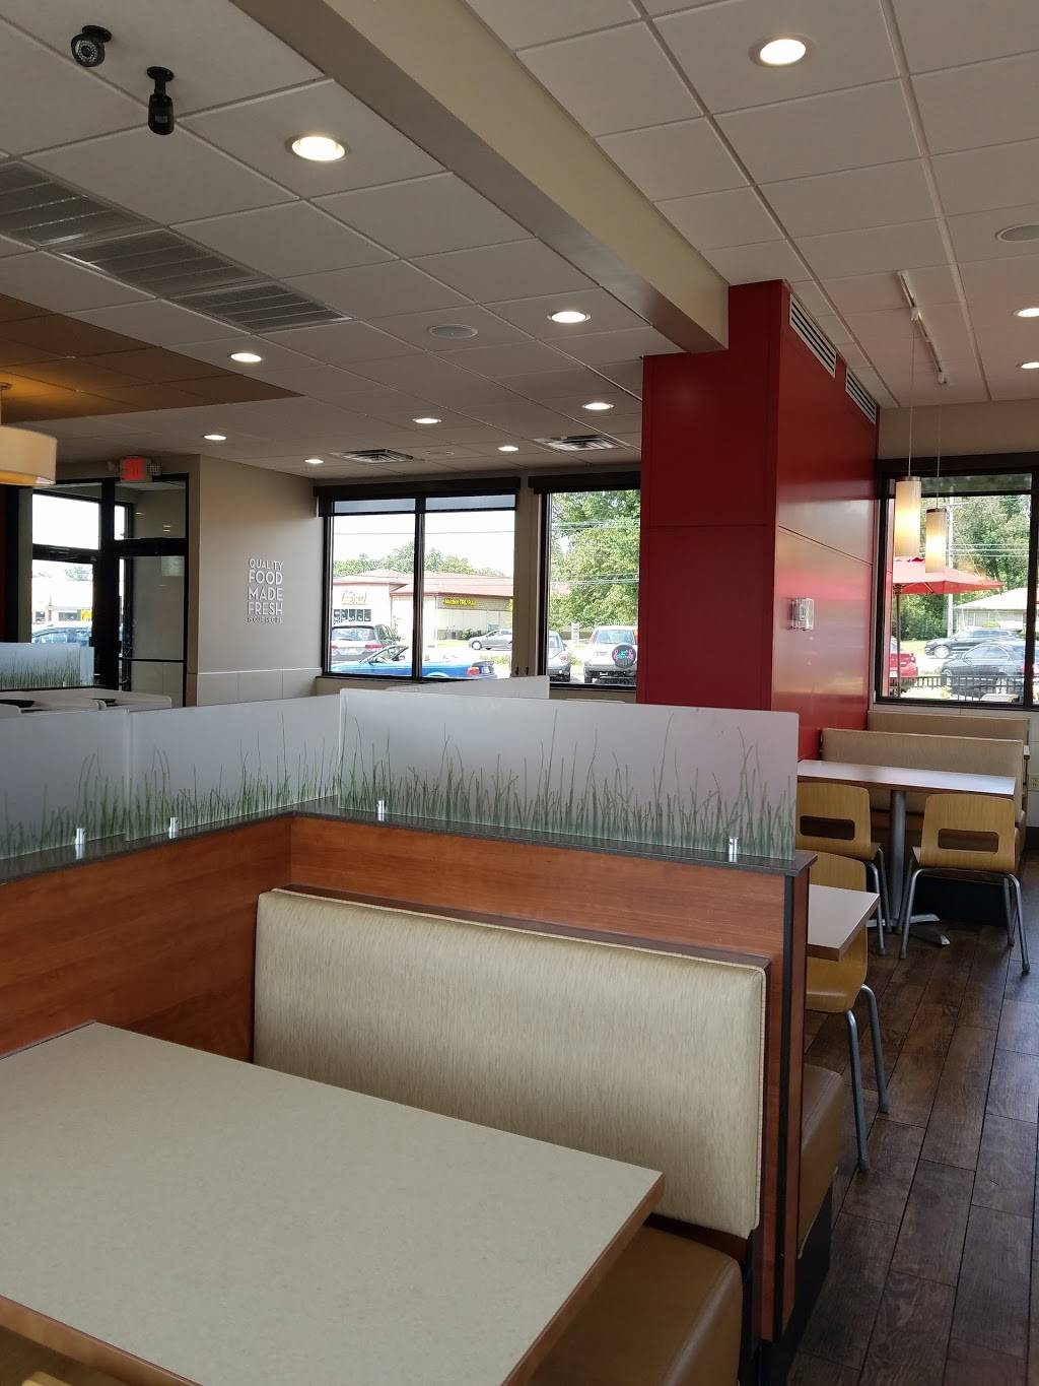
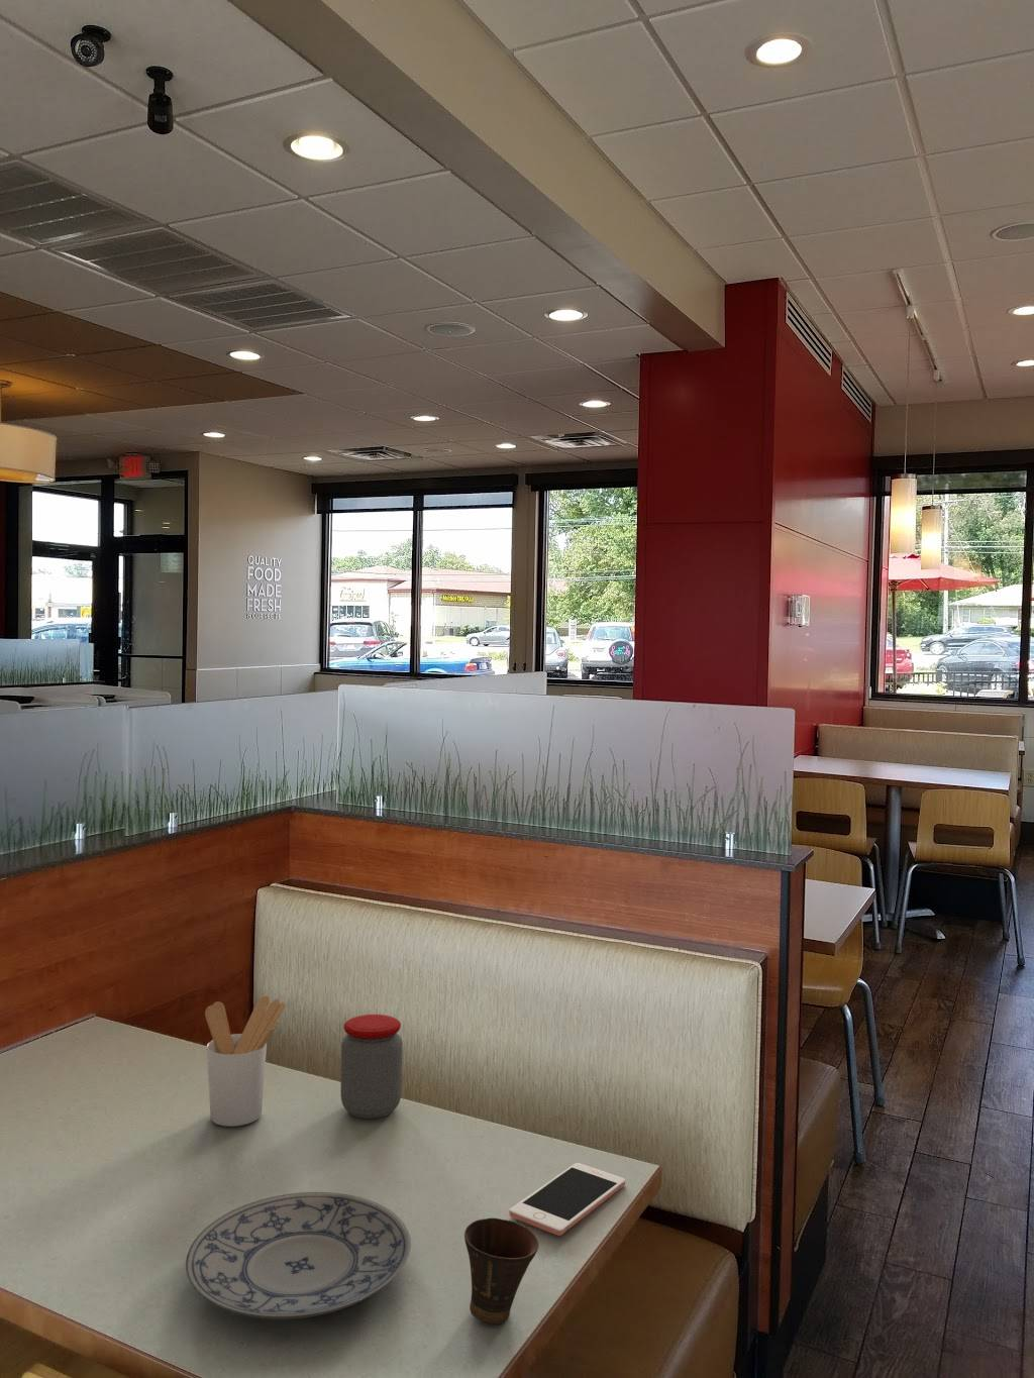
+ utensil holder [204,996,287,1127]
+ jar [339,1013,404,1120]
+ cup [464,1216,540,1326]
+ cell phone [508,1162,626,1237]
+ plate [185,1191,412,1320]
